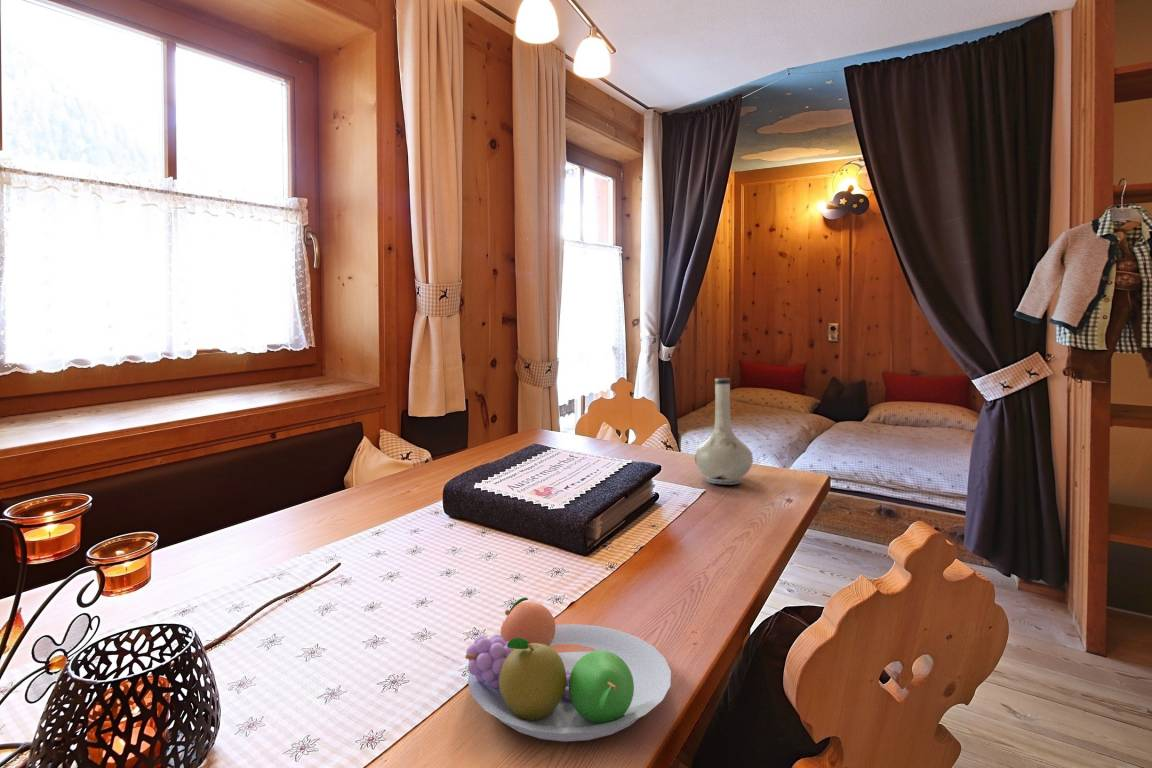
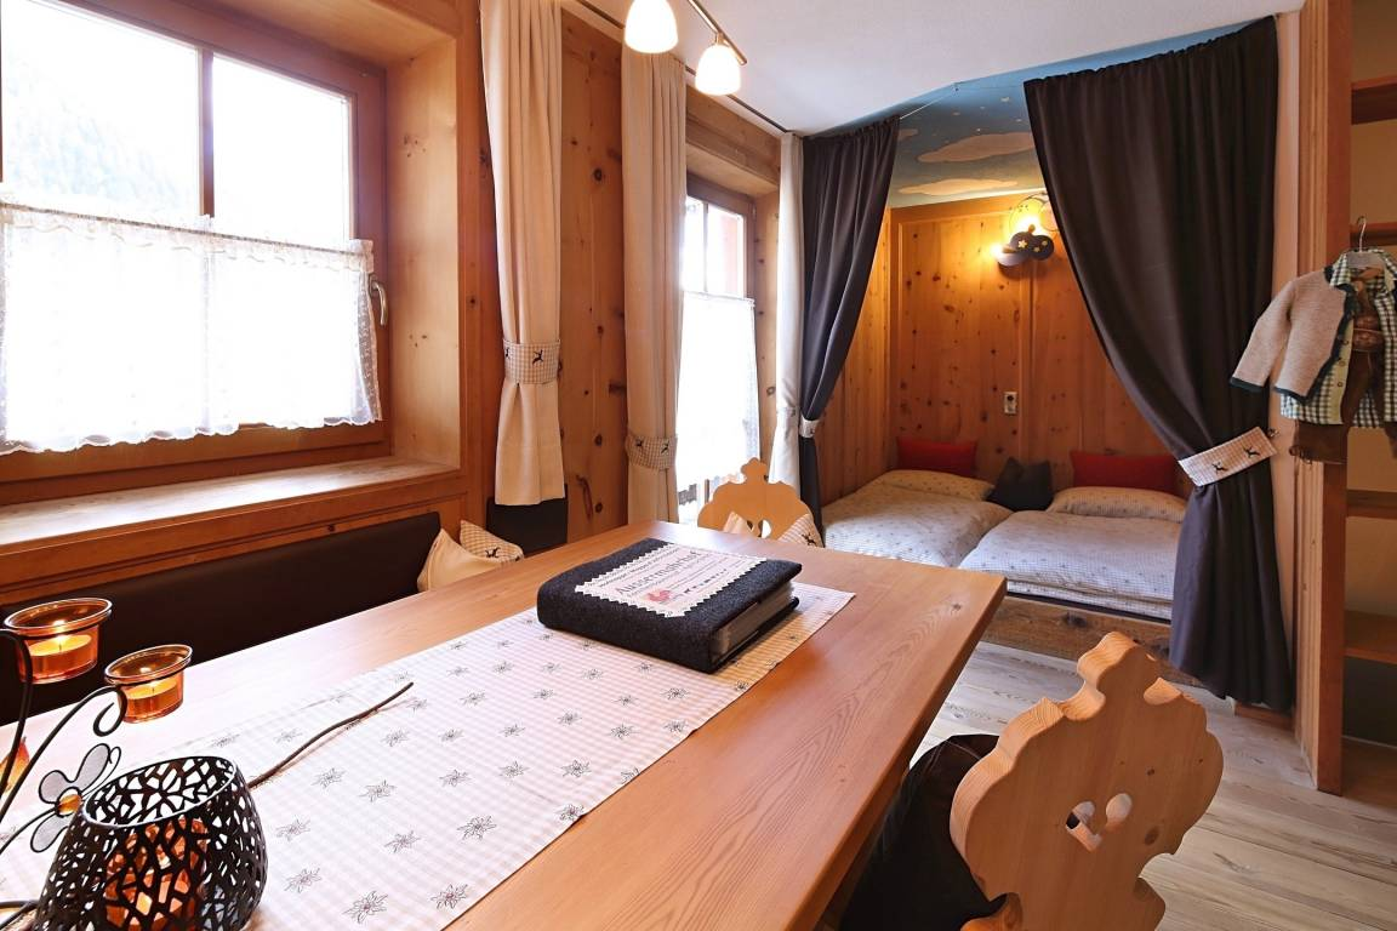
- fruit bowl [465,597,672,743]
- vase [694,377,754,486]
